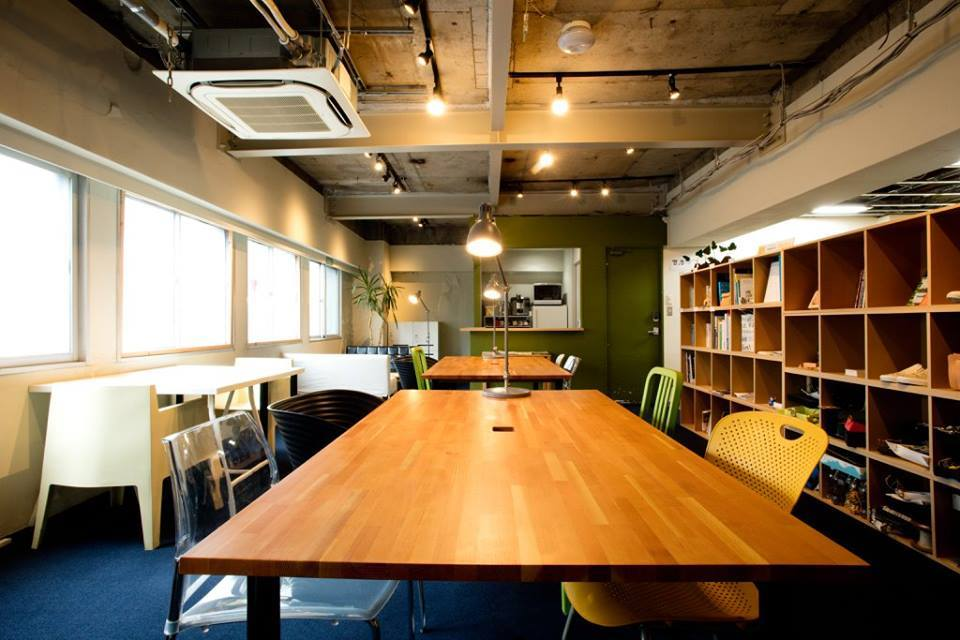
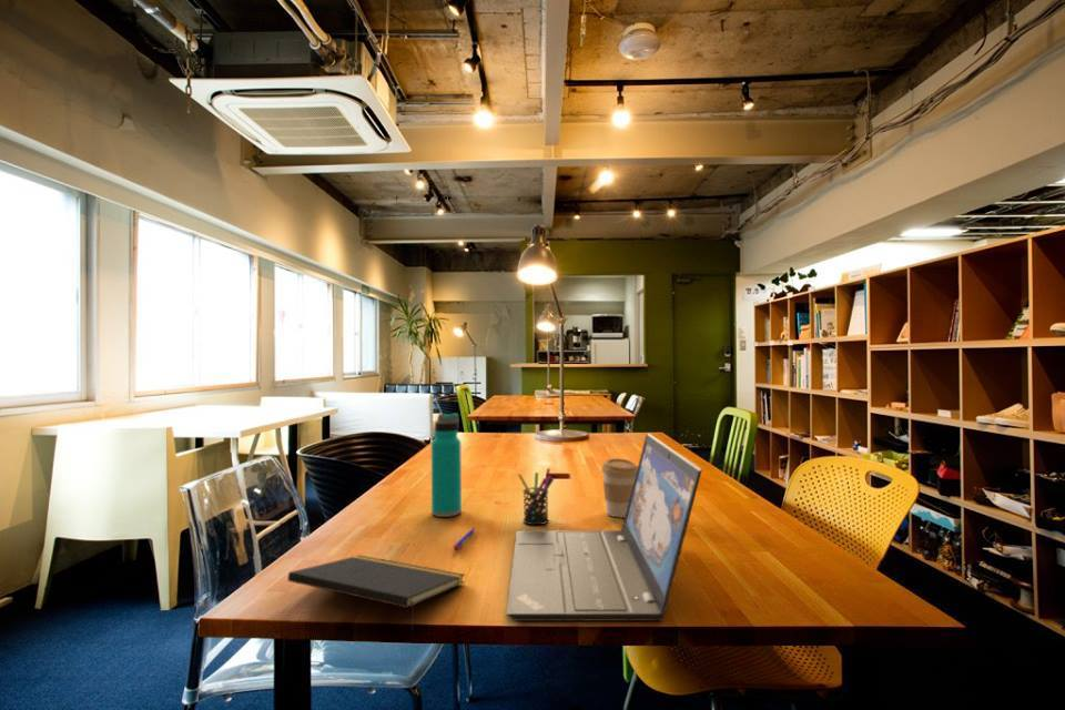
+ pen [452,527,477,551]
+ coffee cup [600,457,638,518]
+ notepad [286,554,466,632]
+ pen holder [517,467,555,526]
+ water bottle [430,413,463,518]
+ laptop [505,433,703,622]
